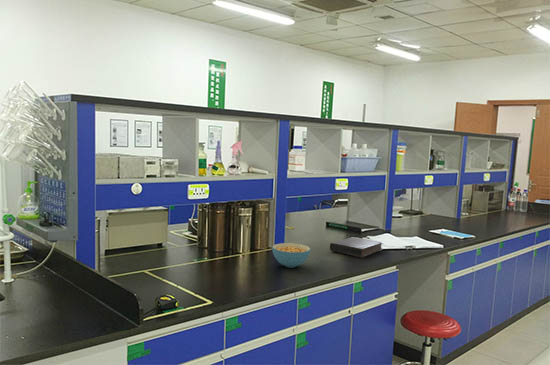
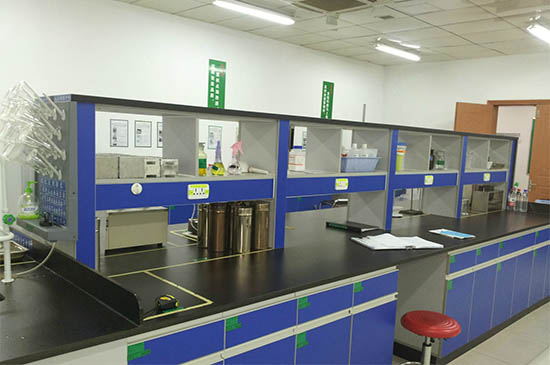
- cereal bowl [271,242,312,269]
- book [329,236,384,259]
